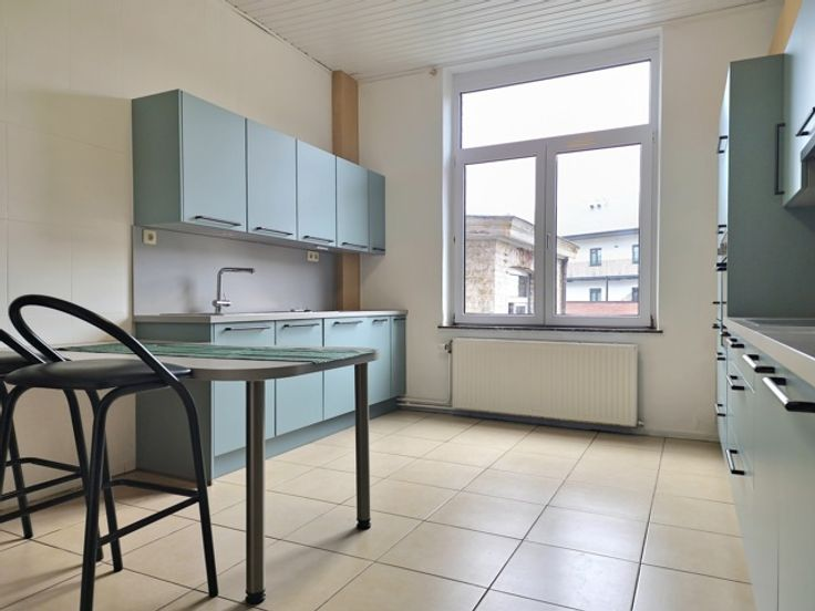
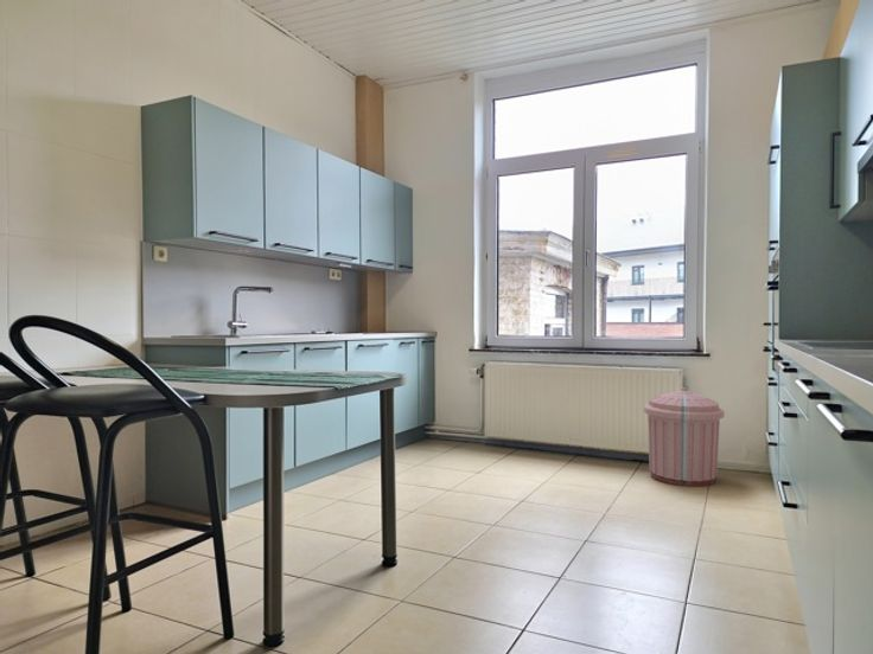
+ trash can [643,386,726,487]
